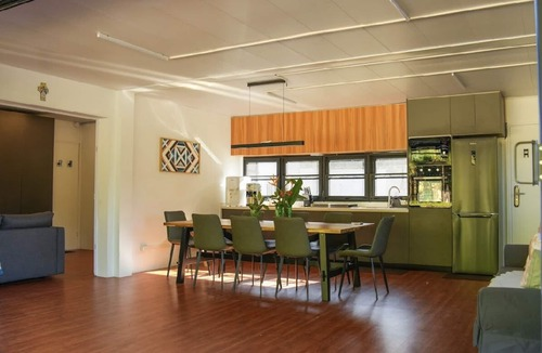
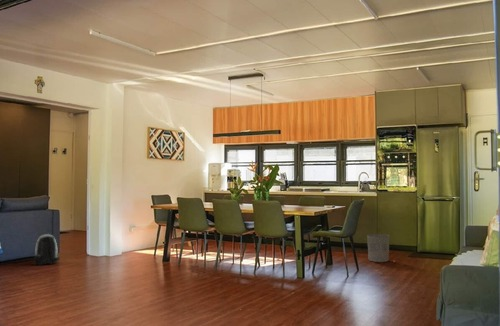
+ backpack [33,233,61,266]
+ waste bin [366,233,390,263]
